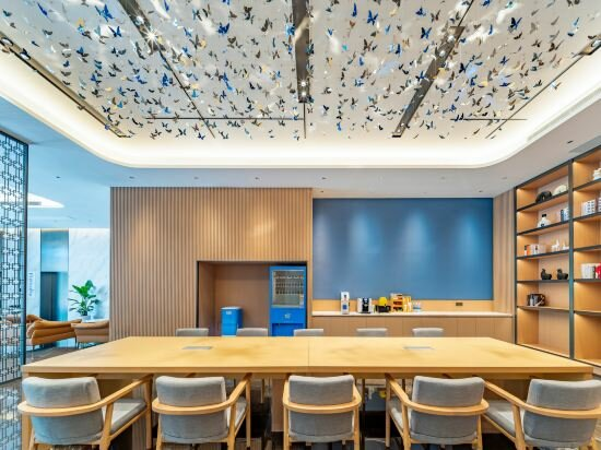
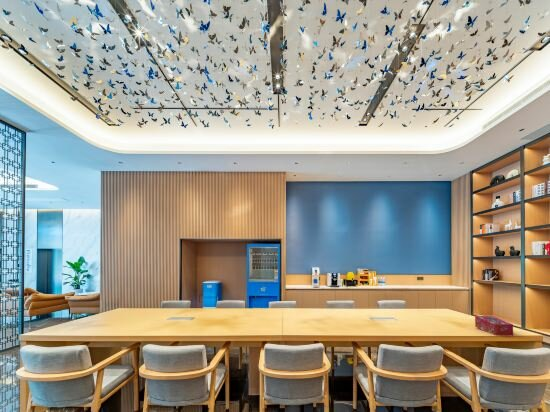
+ tissue box [474,315,514,337]
